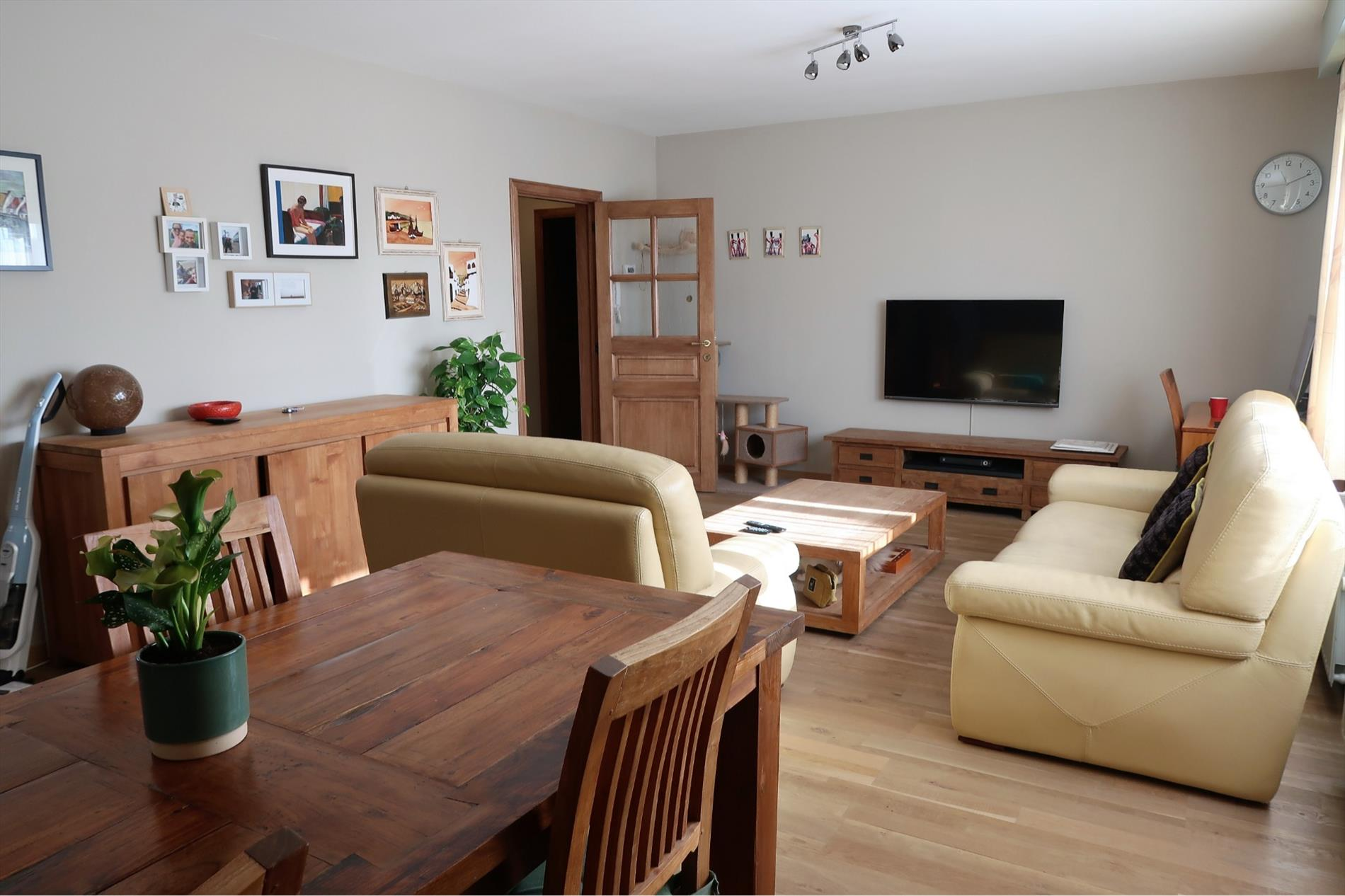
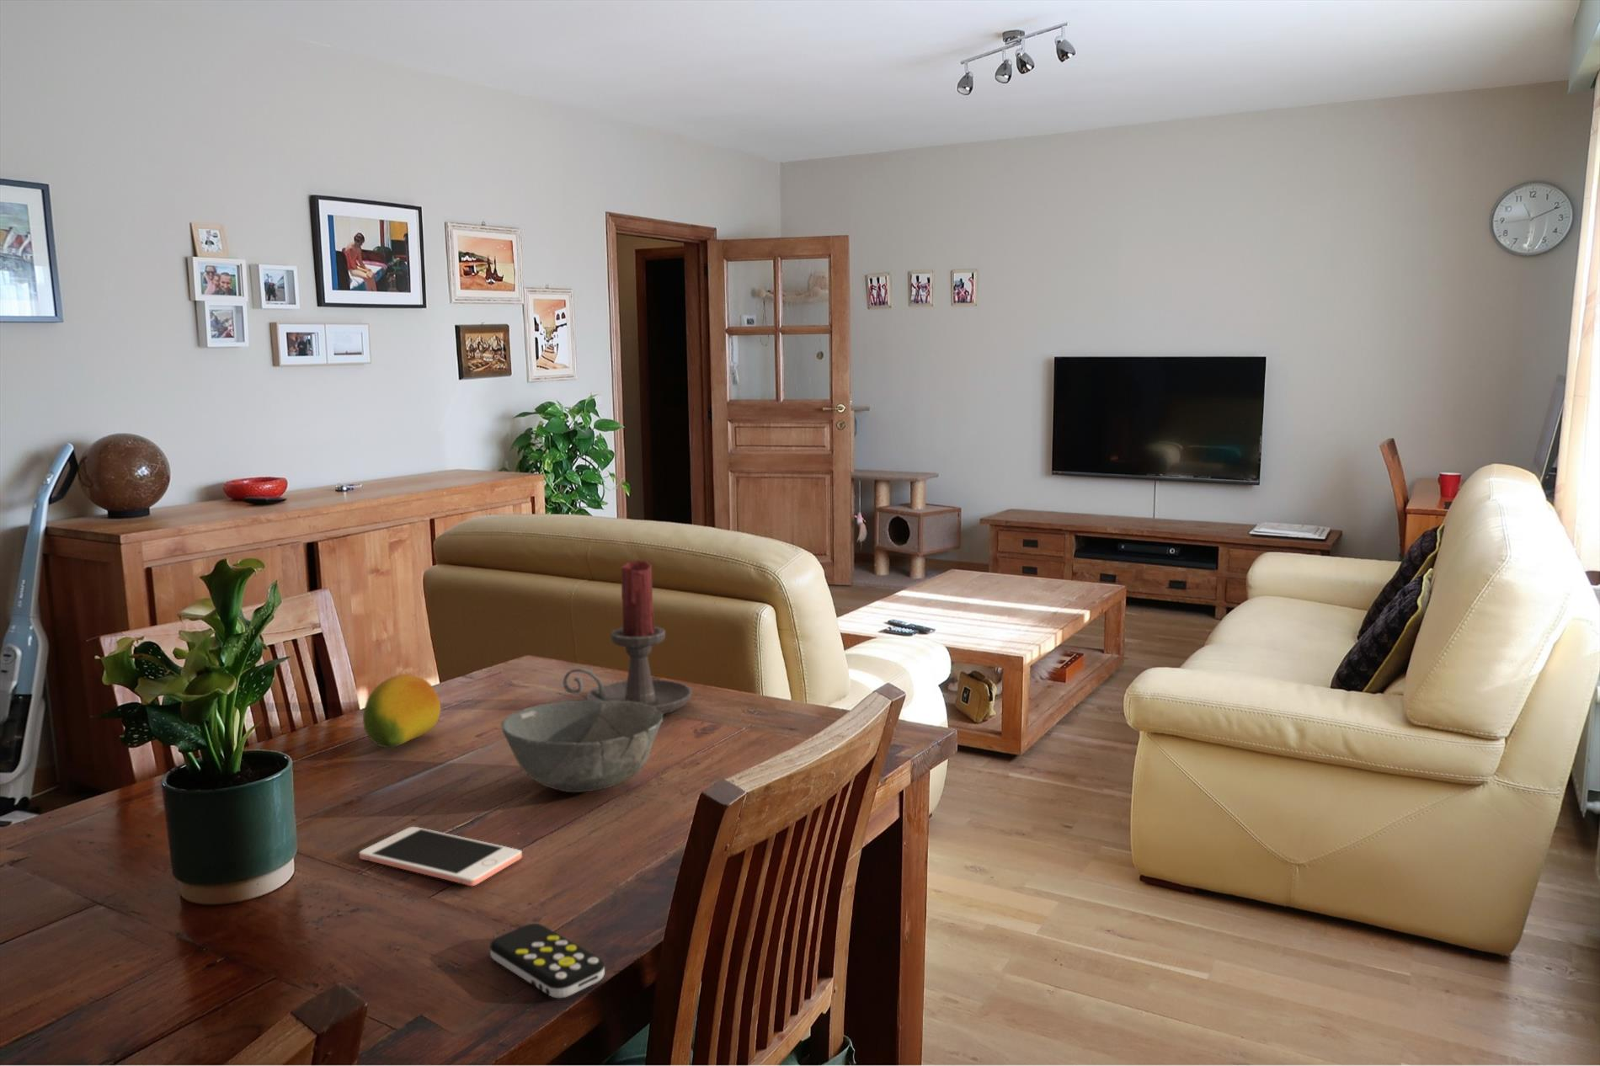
+ remote control [489,923,606,998]
+ bowl [500,698,664,794]
+ cell phone [359,826,523,886]
+ fruit [362,673,441,748]
+ candle holder [561,559,694,715]
